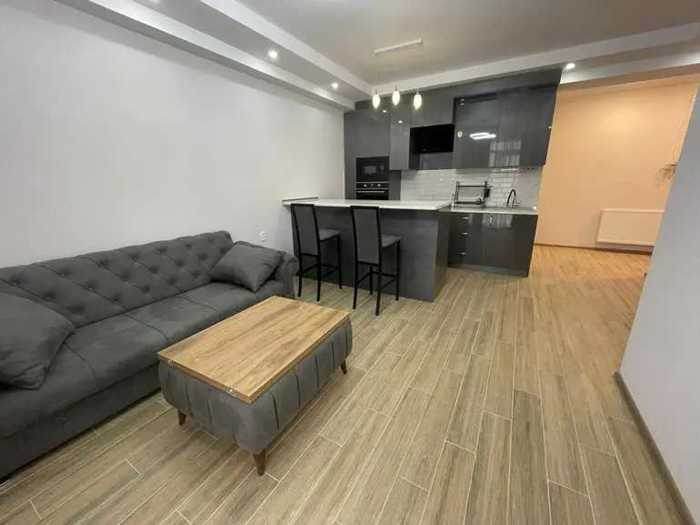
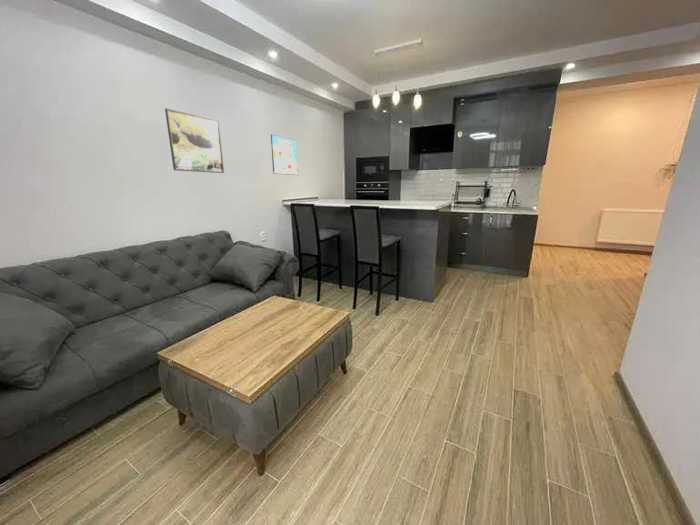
+ wall art [270,134,299,176]
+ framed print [164,107,225,174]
